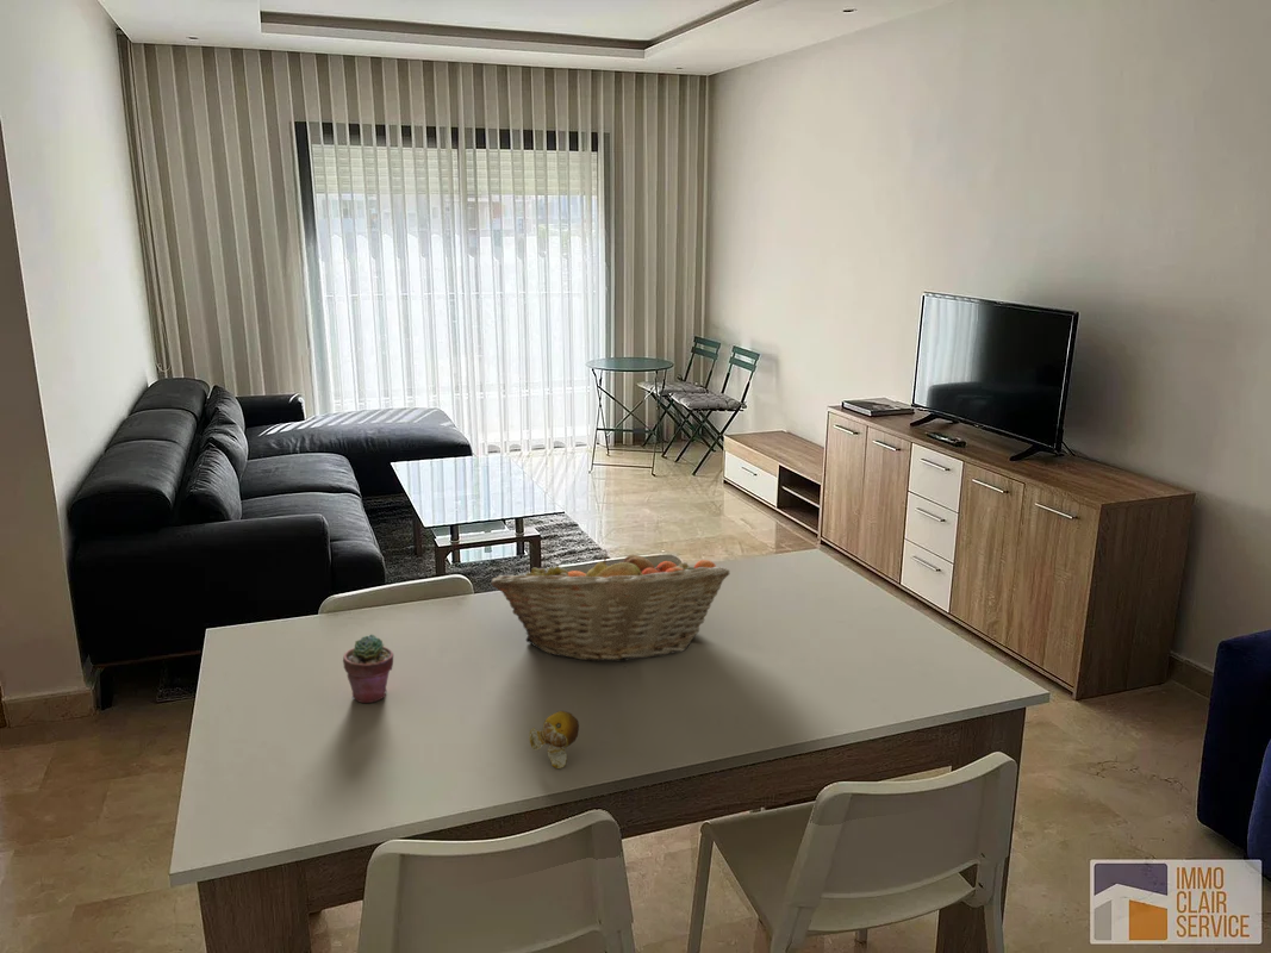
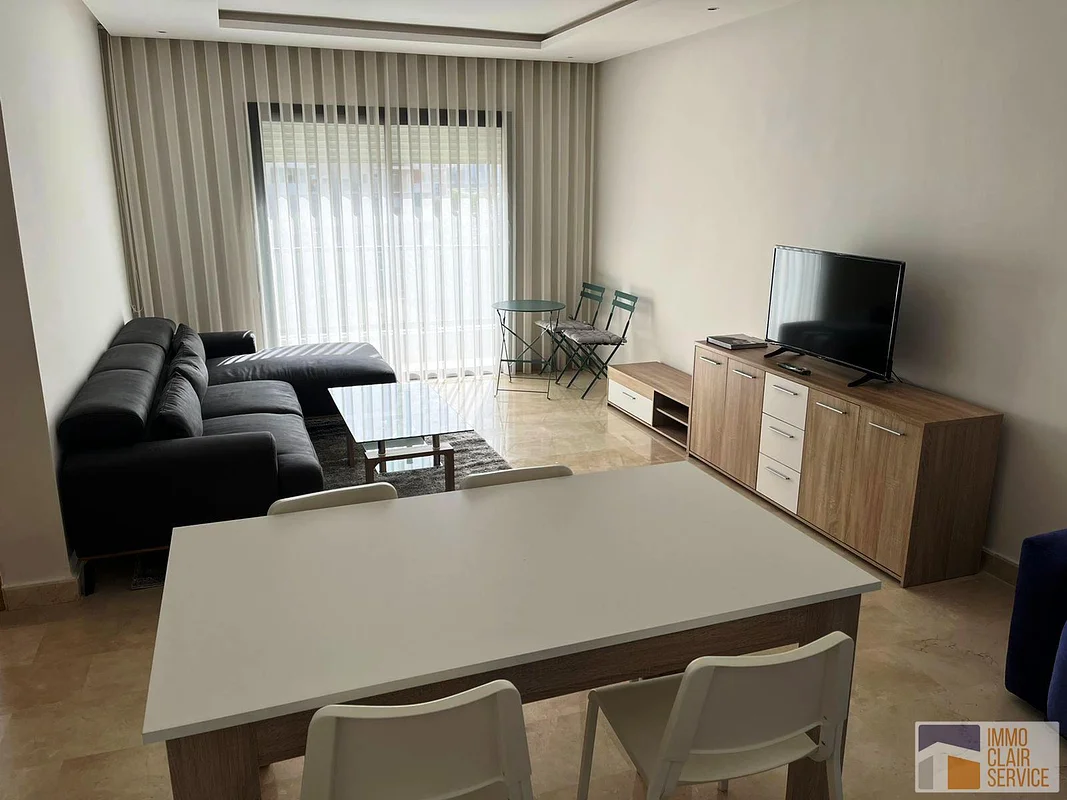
- potted succulent [342,634,394,704]
- fruit [528,710,580,770]
- fruit basket [490,548,731,664]
